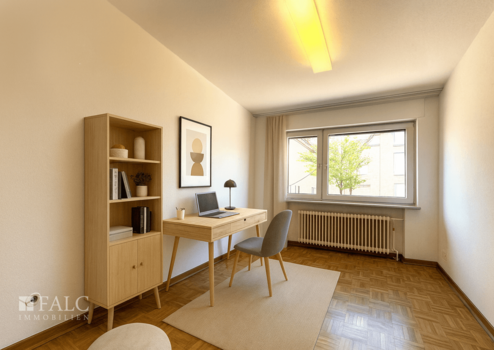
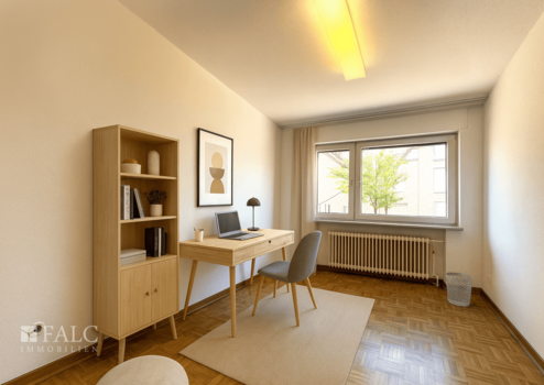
+ wastebasket [445,271,474,308]
